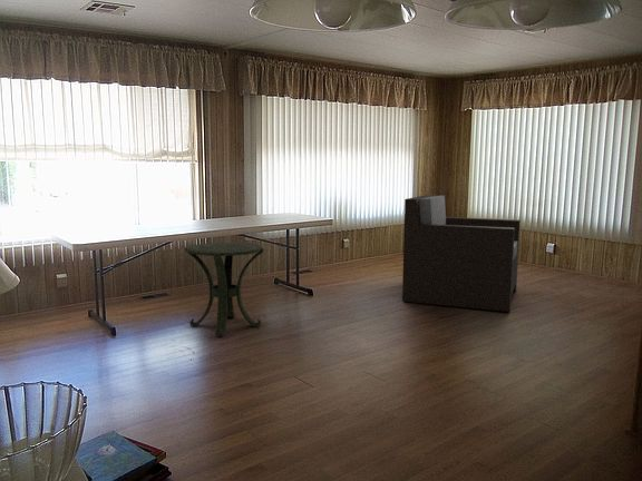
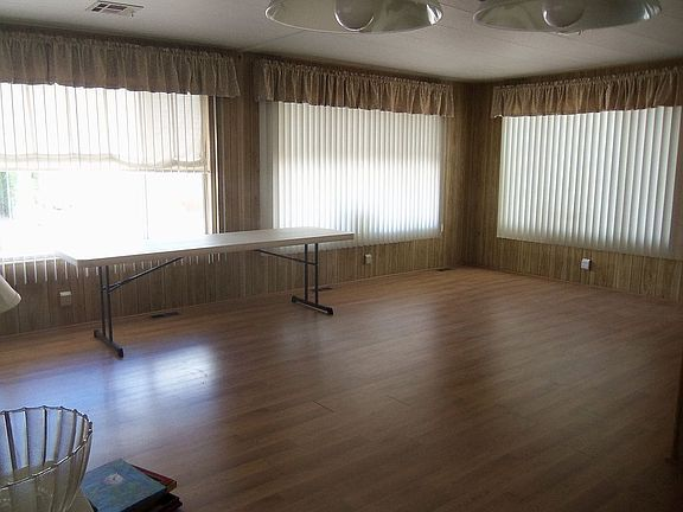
- armchair [401,194,522,313]
- side table [184,242,265,336]
